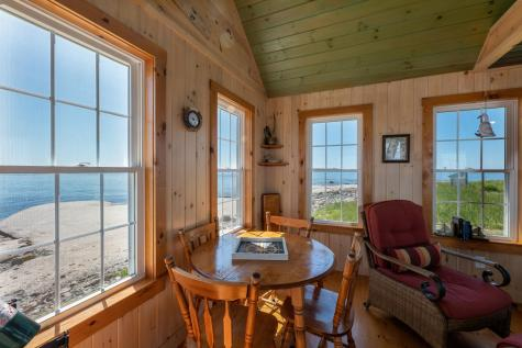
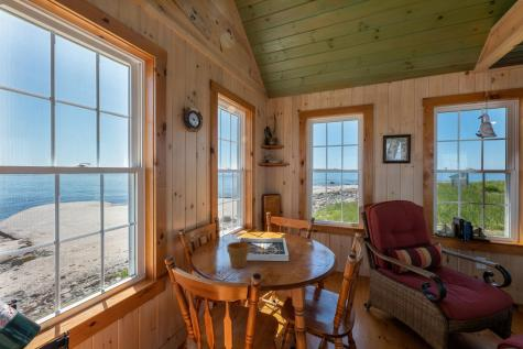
+ flower pot [226,241,251,270]
